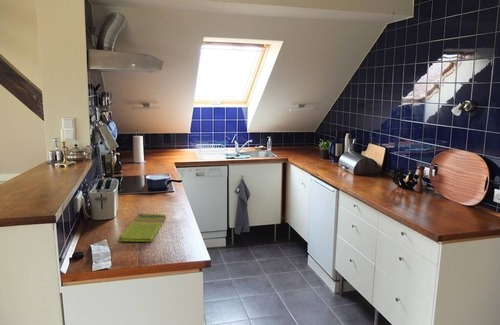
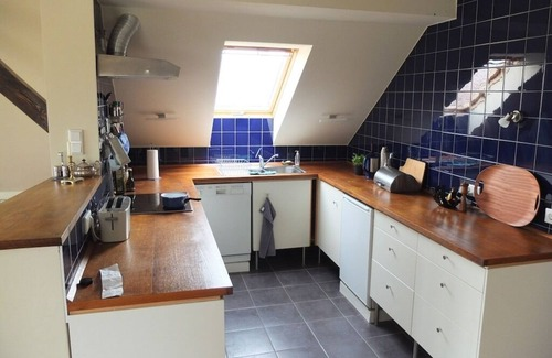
- dish towel [118,212,167,242]
